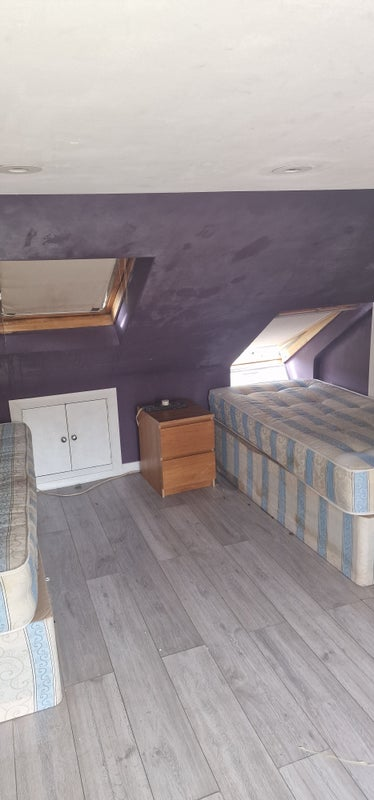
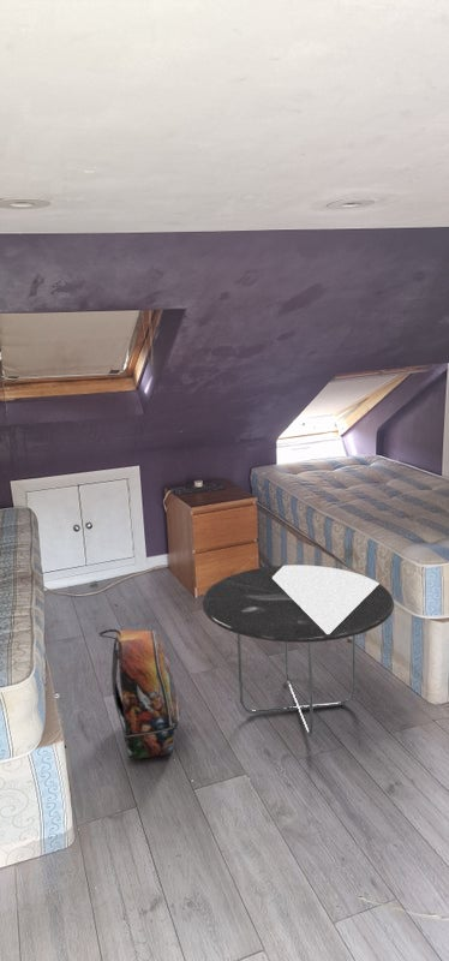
+ backpack [98,628,181,760]
+ side table [200,565,395,738]
